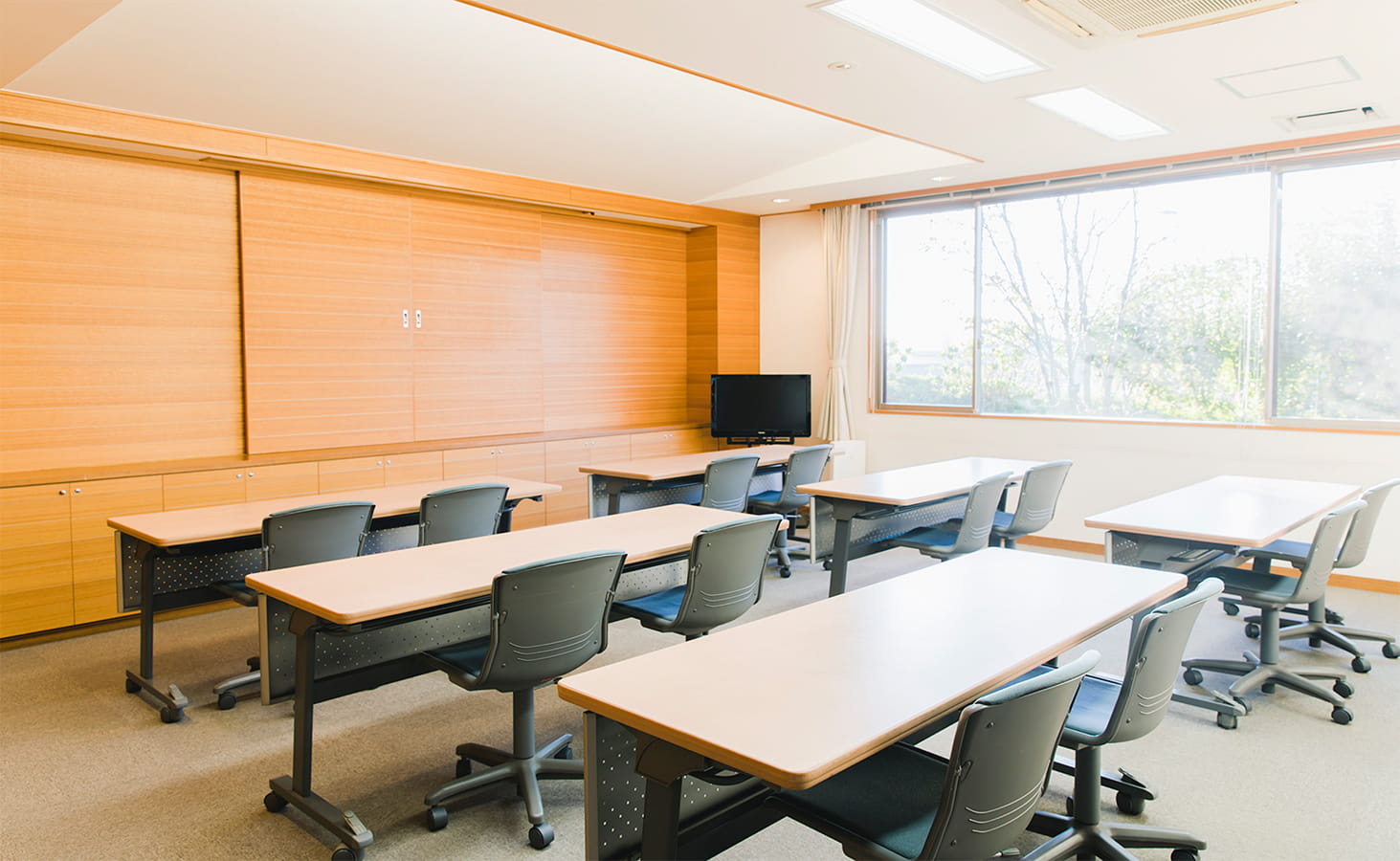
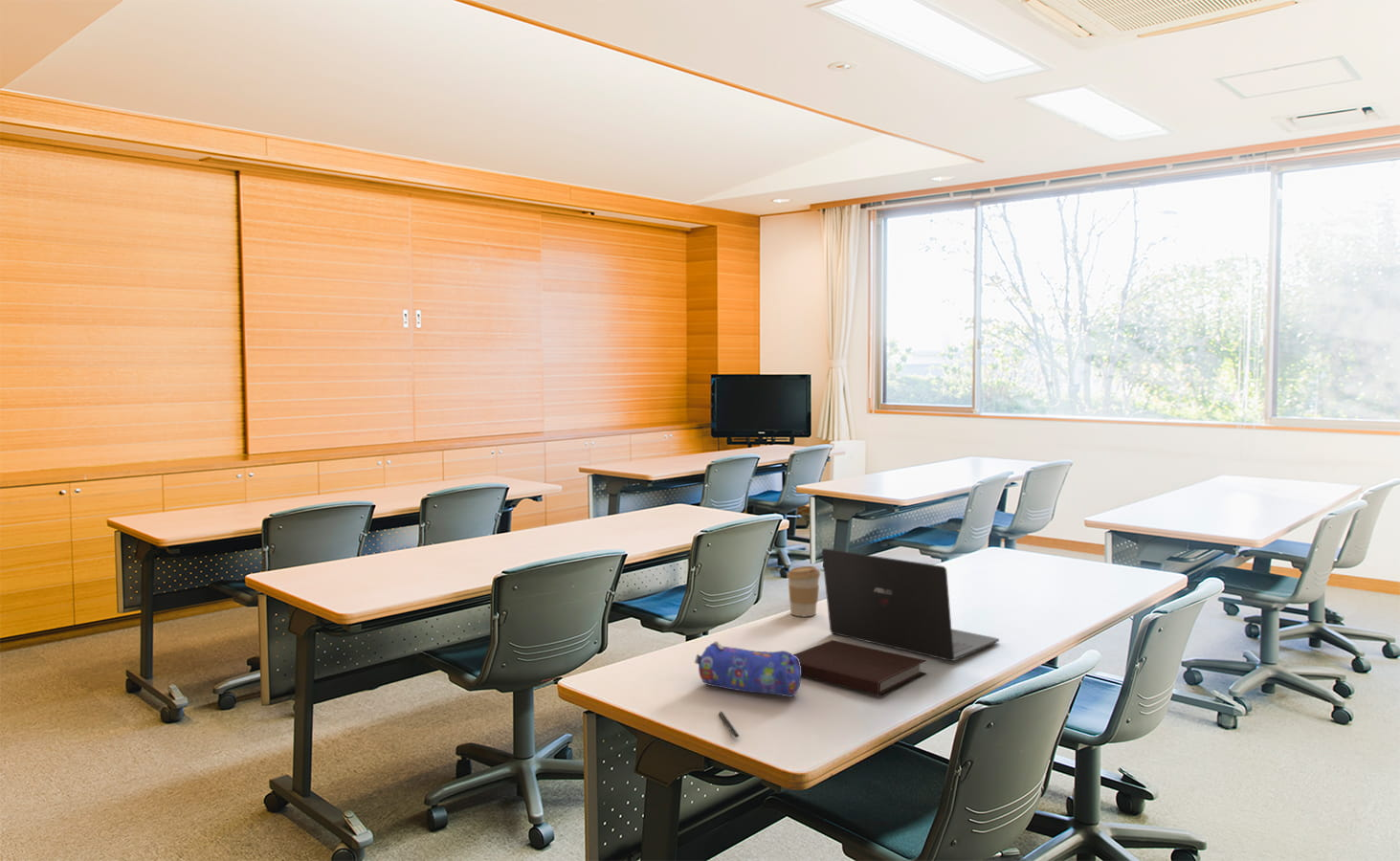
+ pencil case [694,640,802,698]
+ coffee cup [786,565,821,617]
+ pen [719,711,740,739]
+ laptop [821,547,1000,662]
+ notebook [793,639,927,696]
